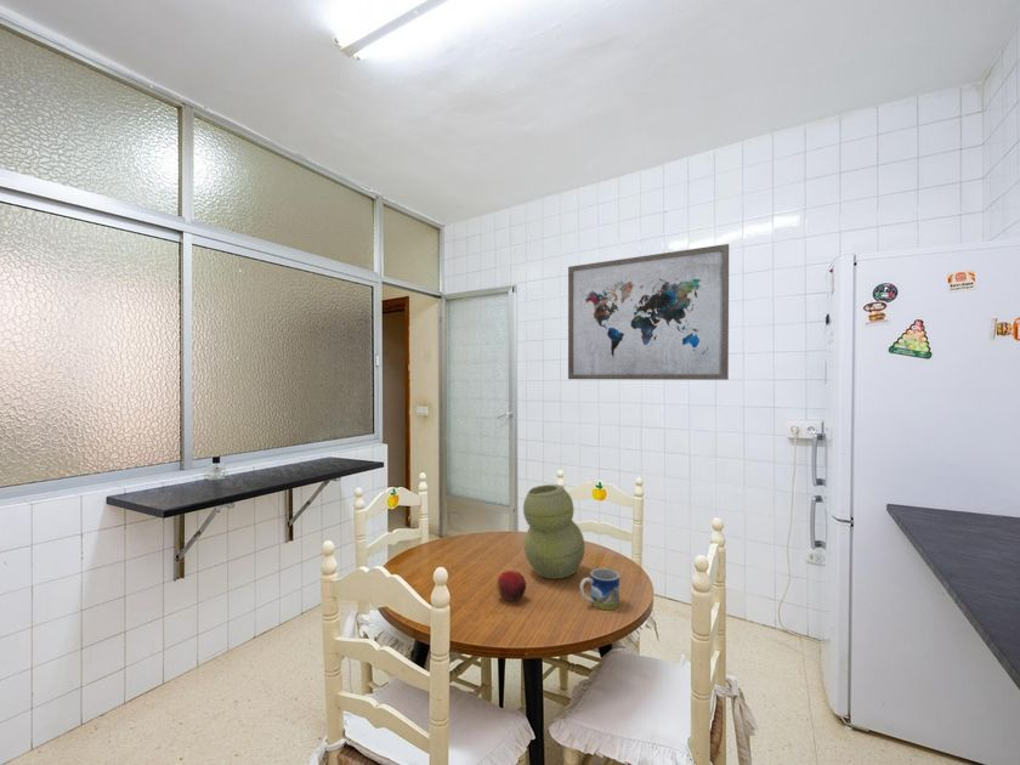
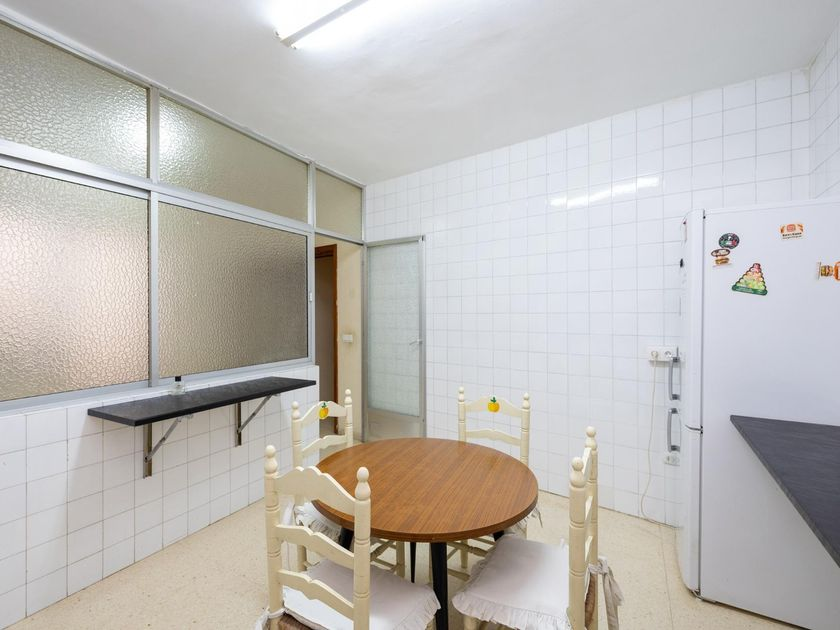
- vase [522,483,586,580]
- fruit [494,570,527,602]
- mug [579,567,620,611]
- wall art [567,243,730,381]
